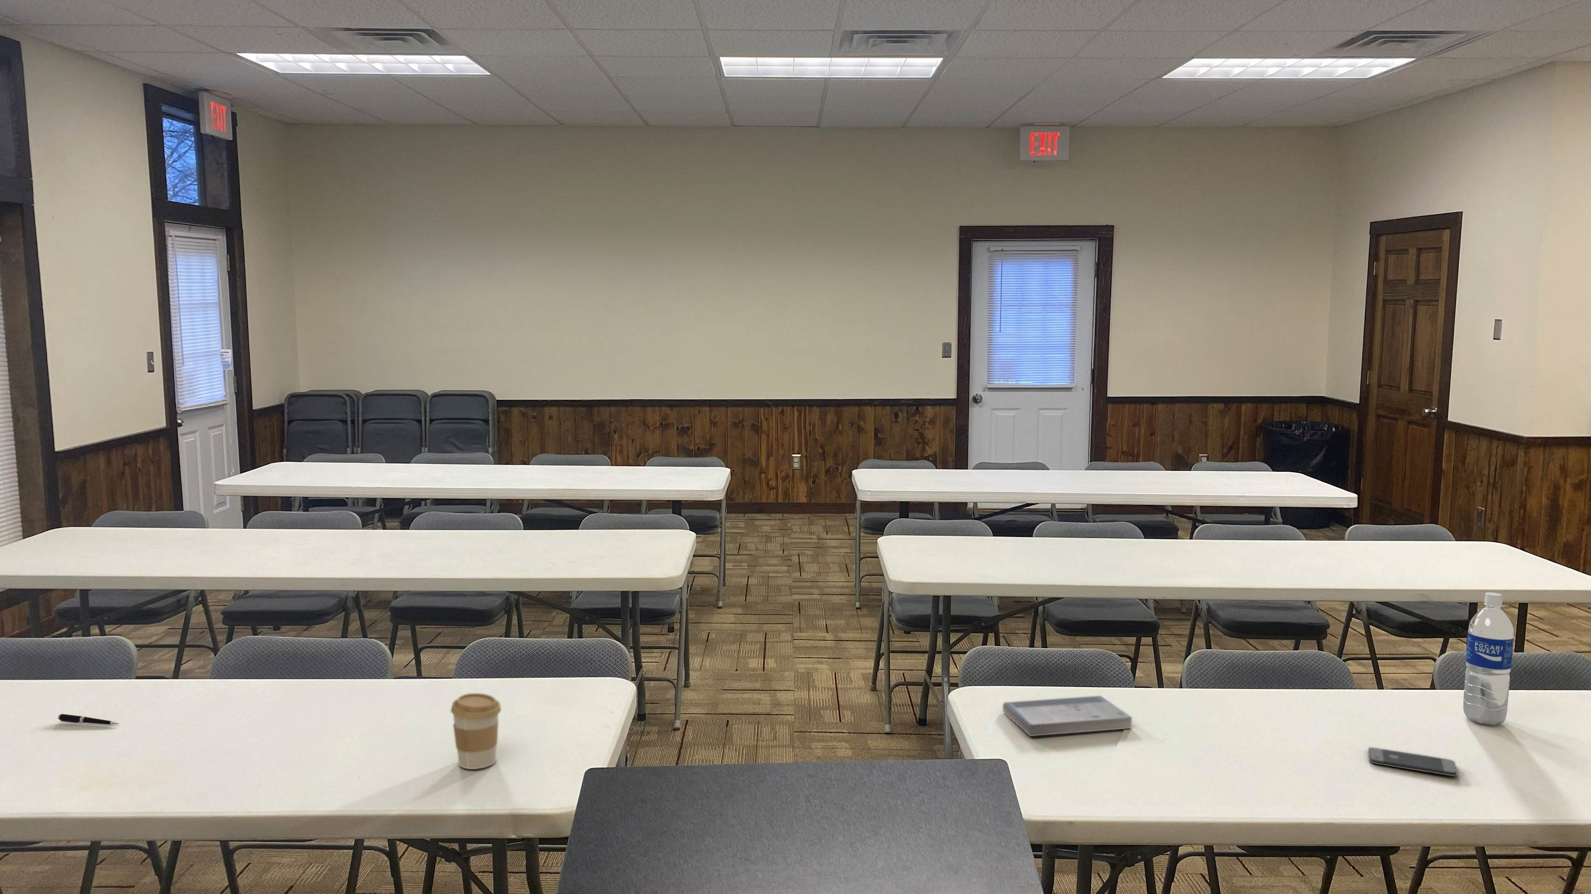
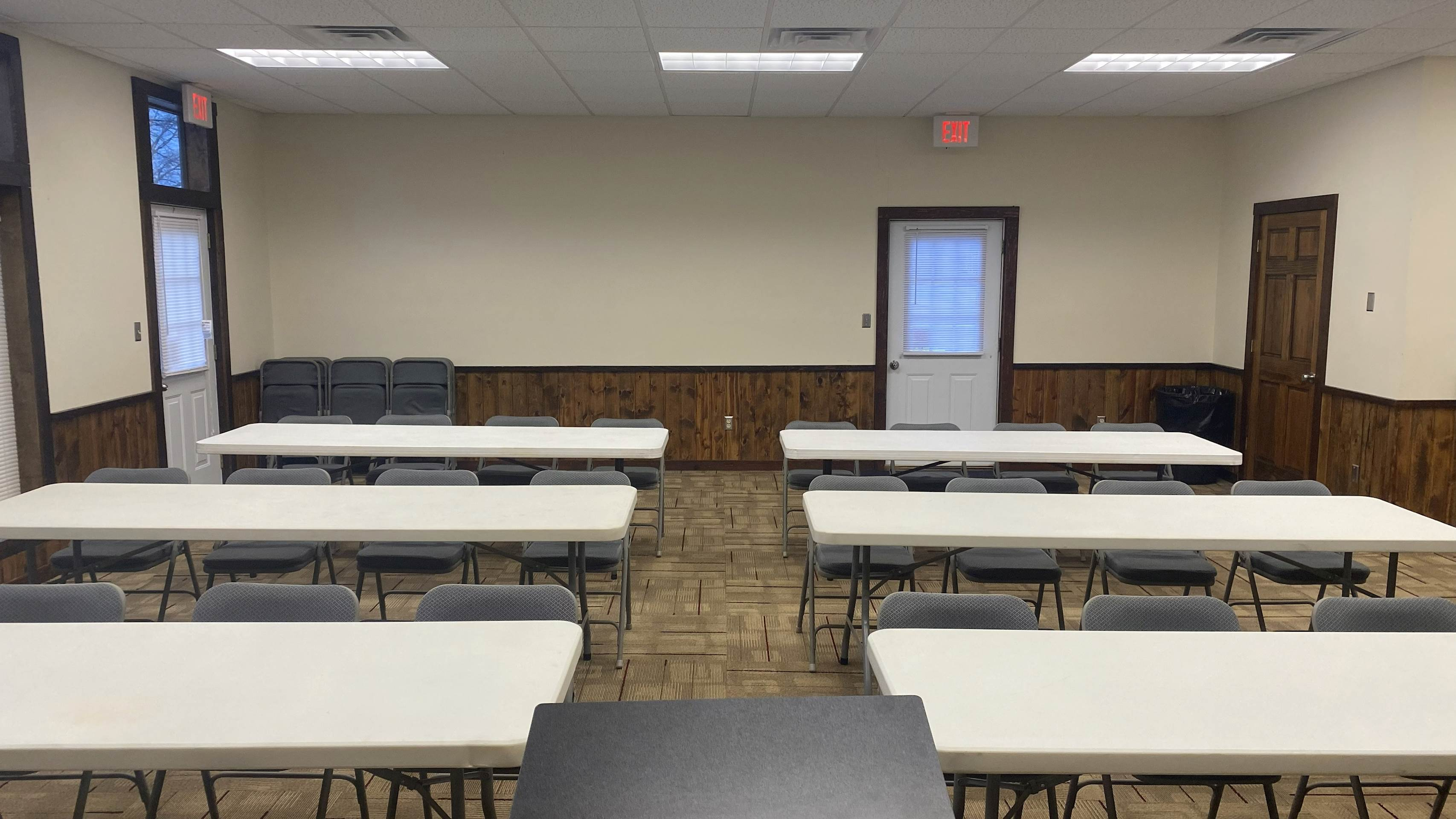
- smartphone [1368,747,1458,777]
- book [1002,695,1133,737]
- pen [57,713,120,725]
- coffee cup [450,693,502,770]
- water bottle [1463,592,1515,726]
